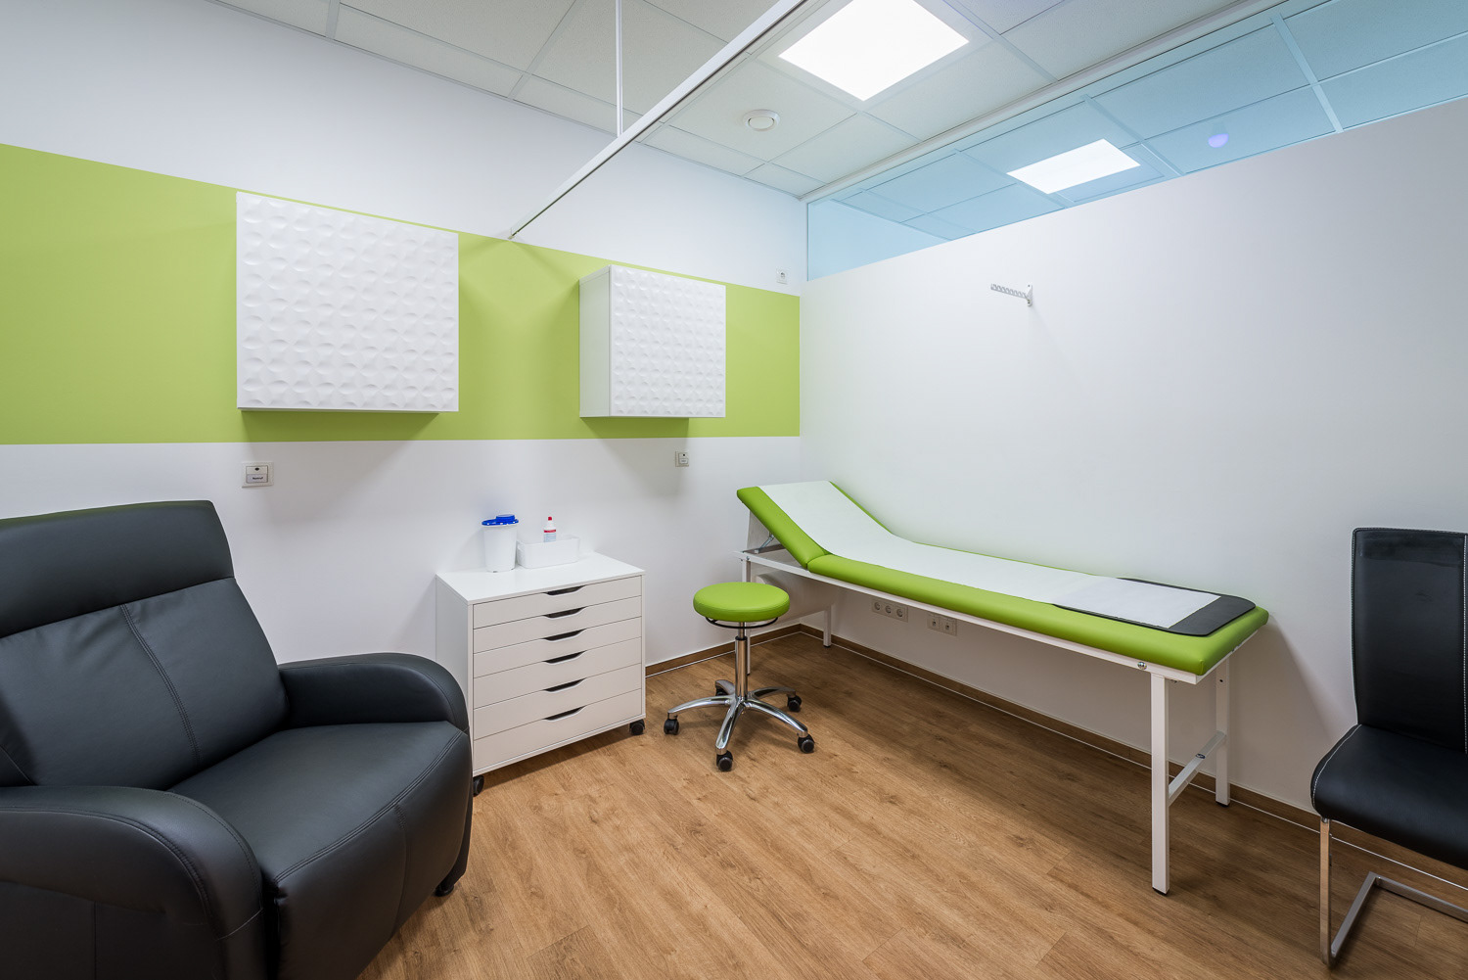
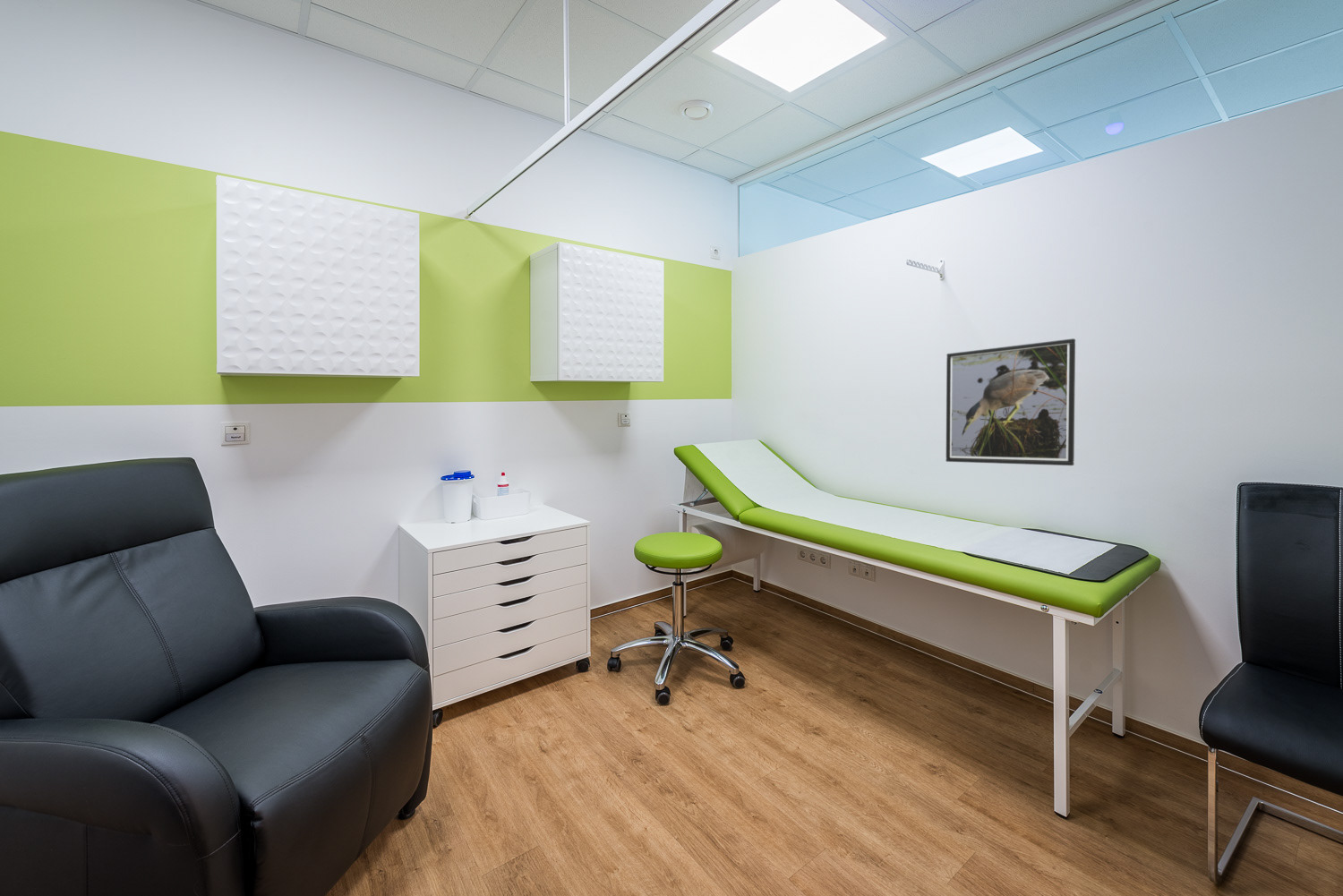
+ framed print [945,337,1076,466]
